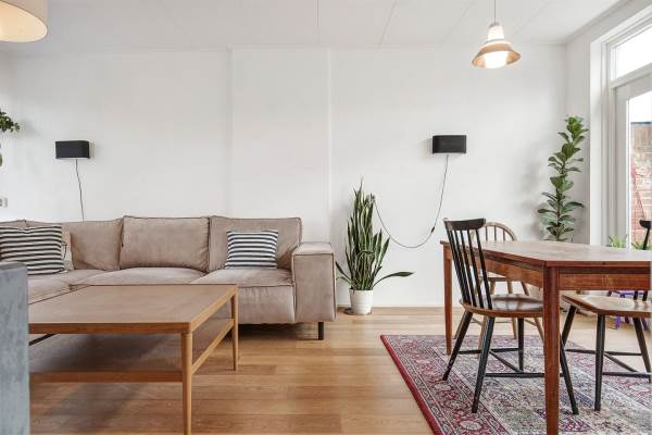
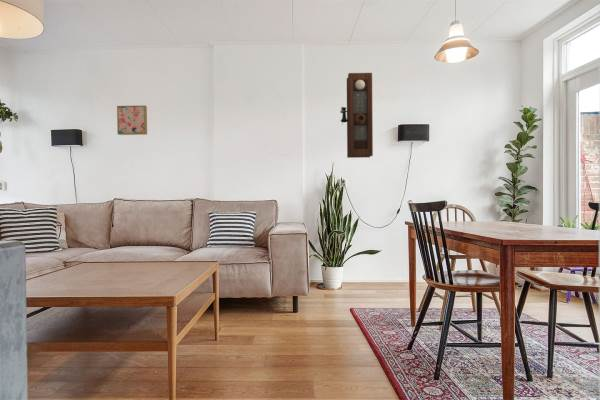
+ wall art [116,104,148,136]
+ pendulum clock [339,72,374,159]
